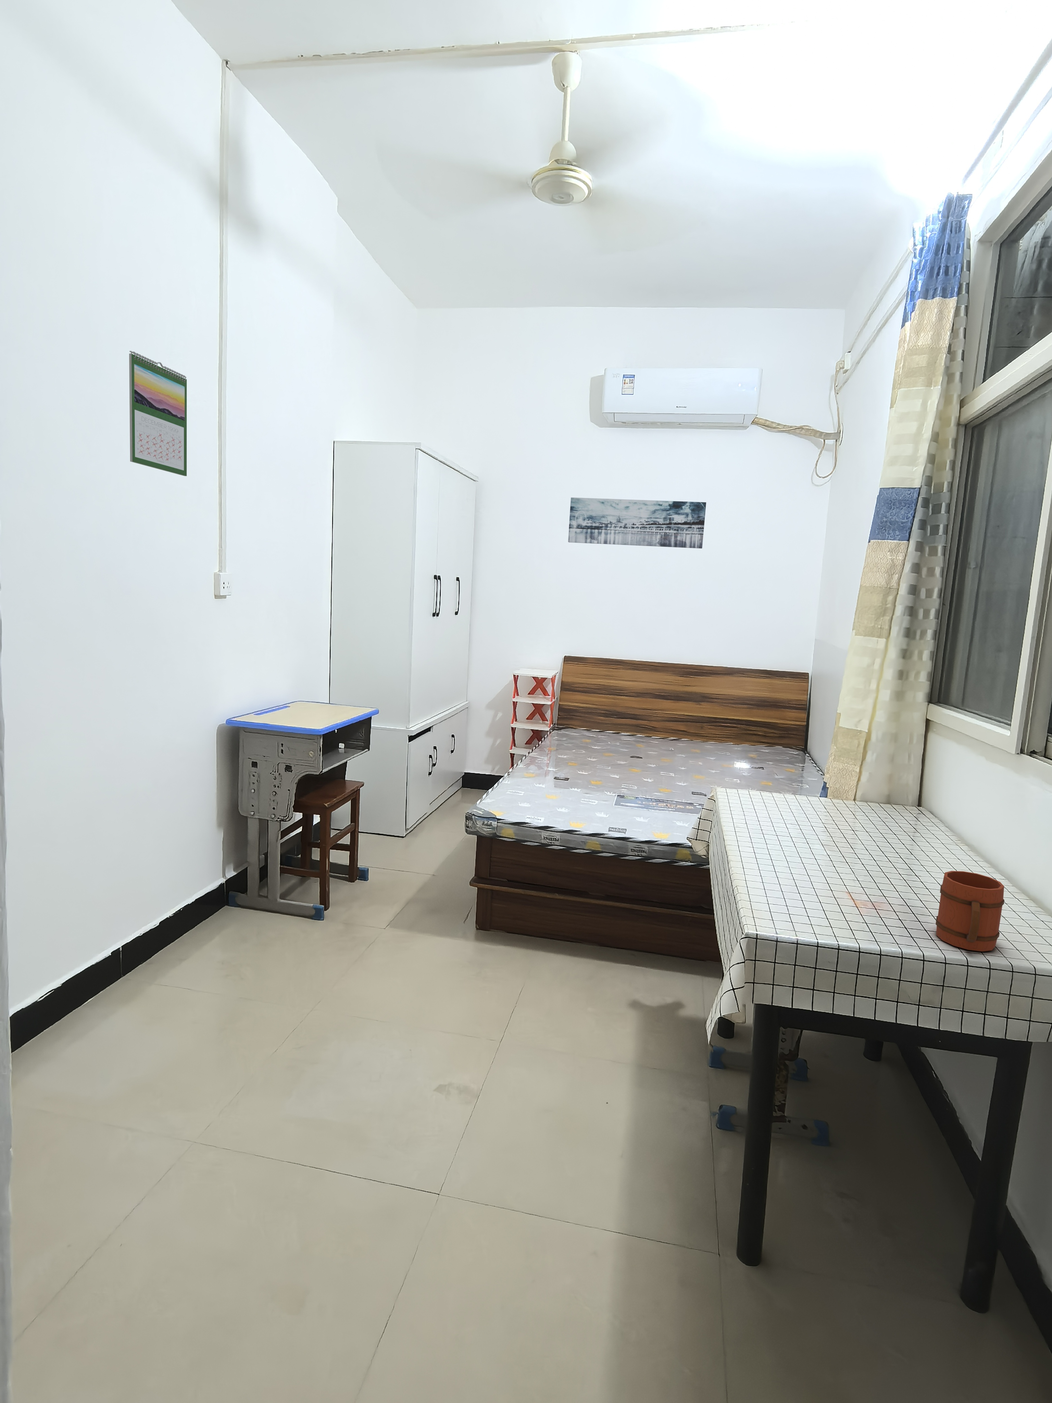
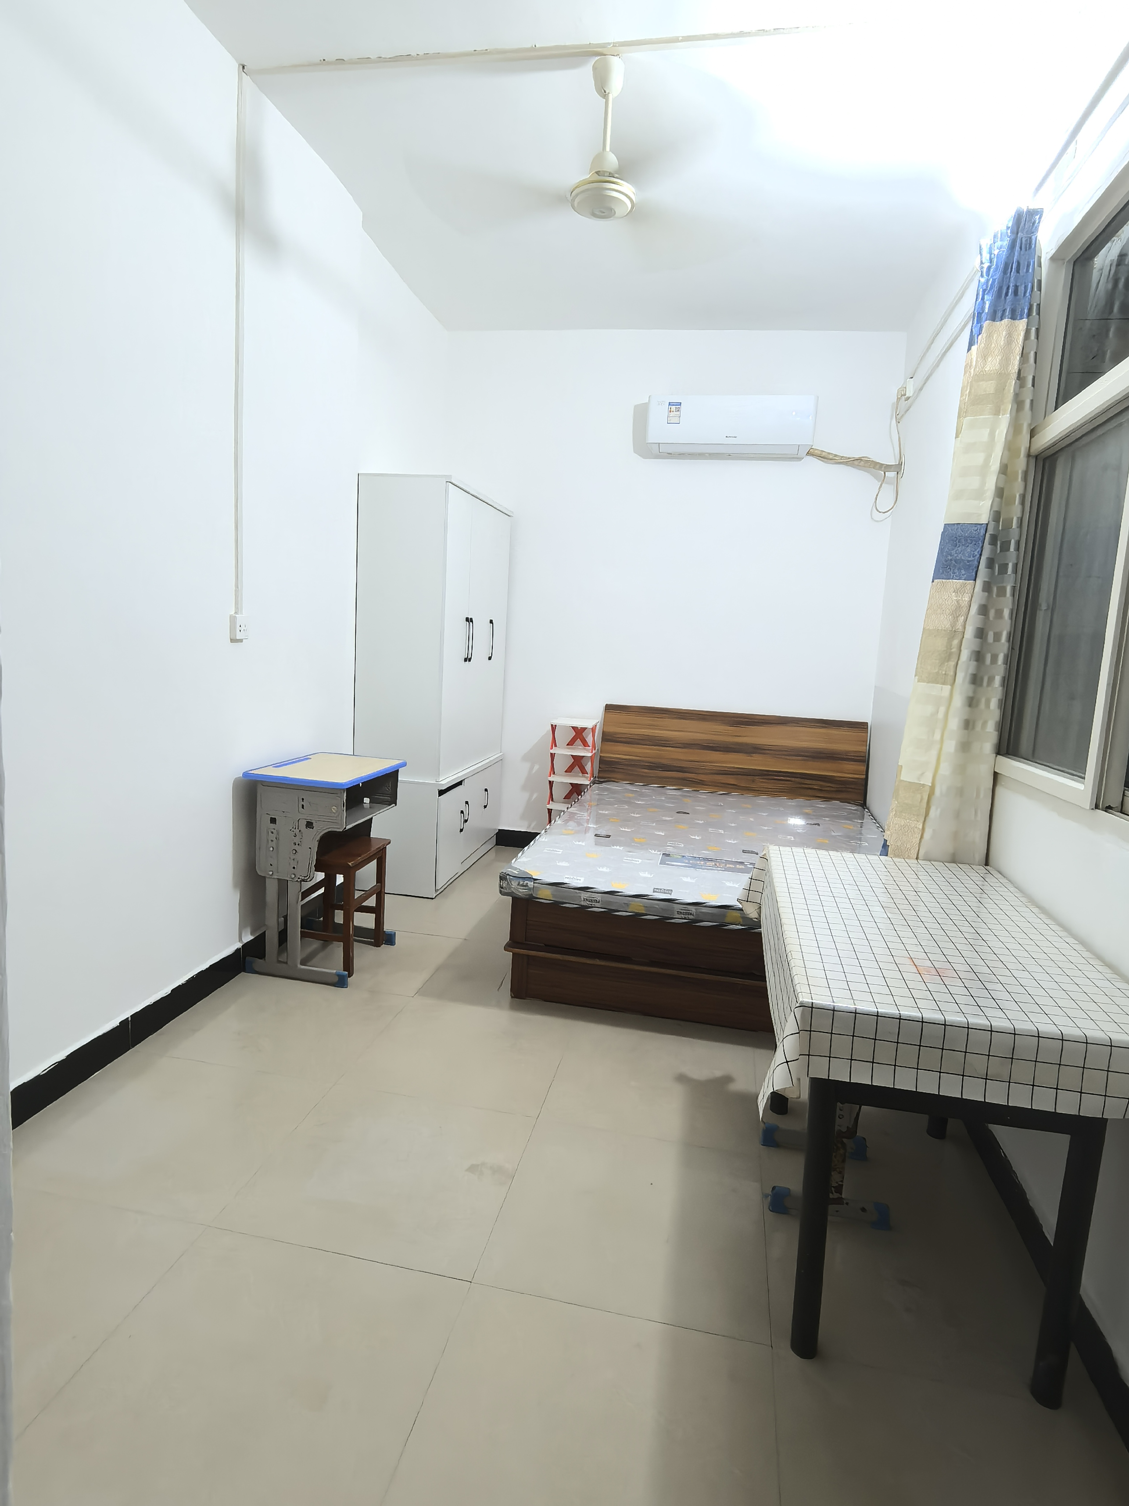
- calendar [129,350,187,476]
- mug [935,871,1004,952]
- wall art [568,497,706,549]
